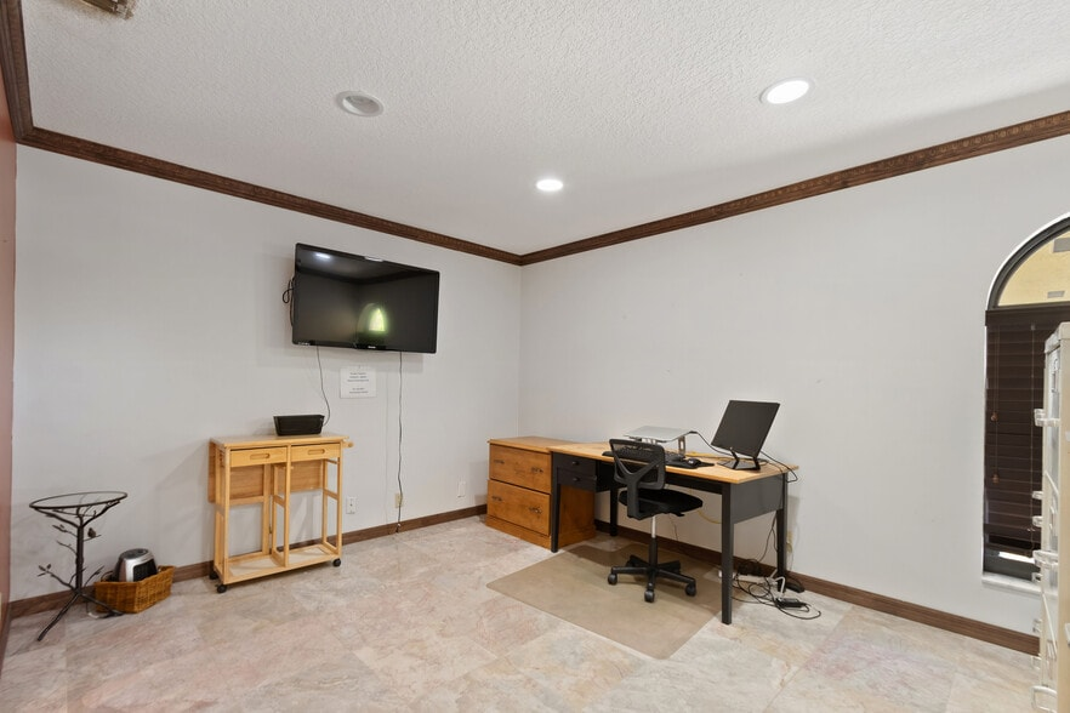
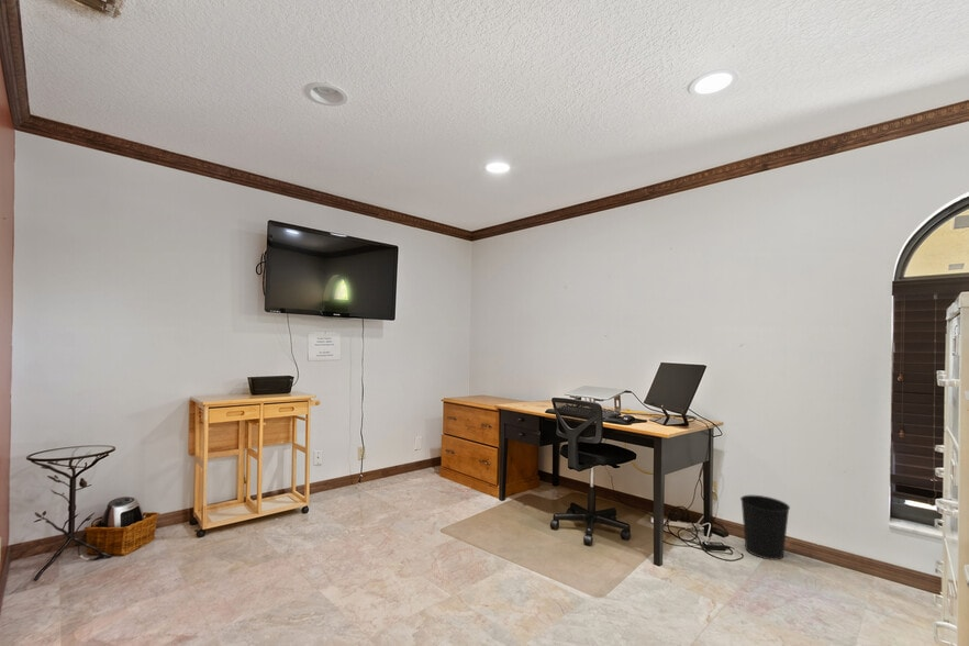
+ wastebasket [739,494,791,561]
